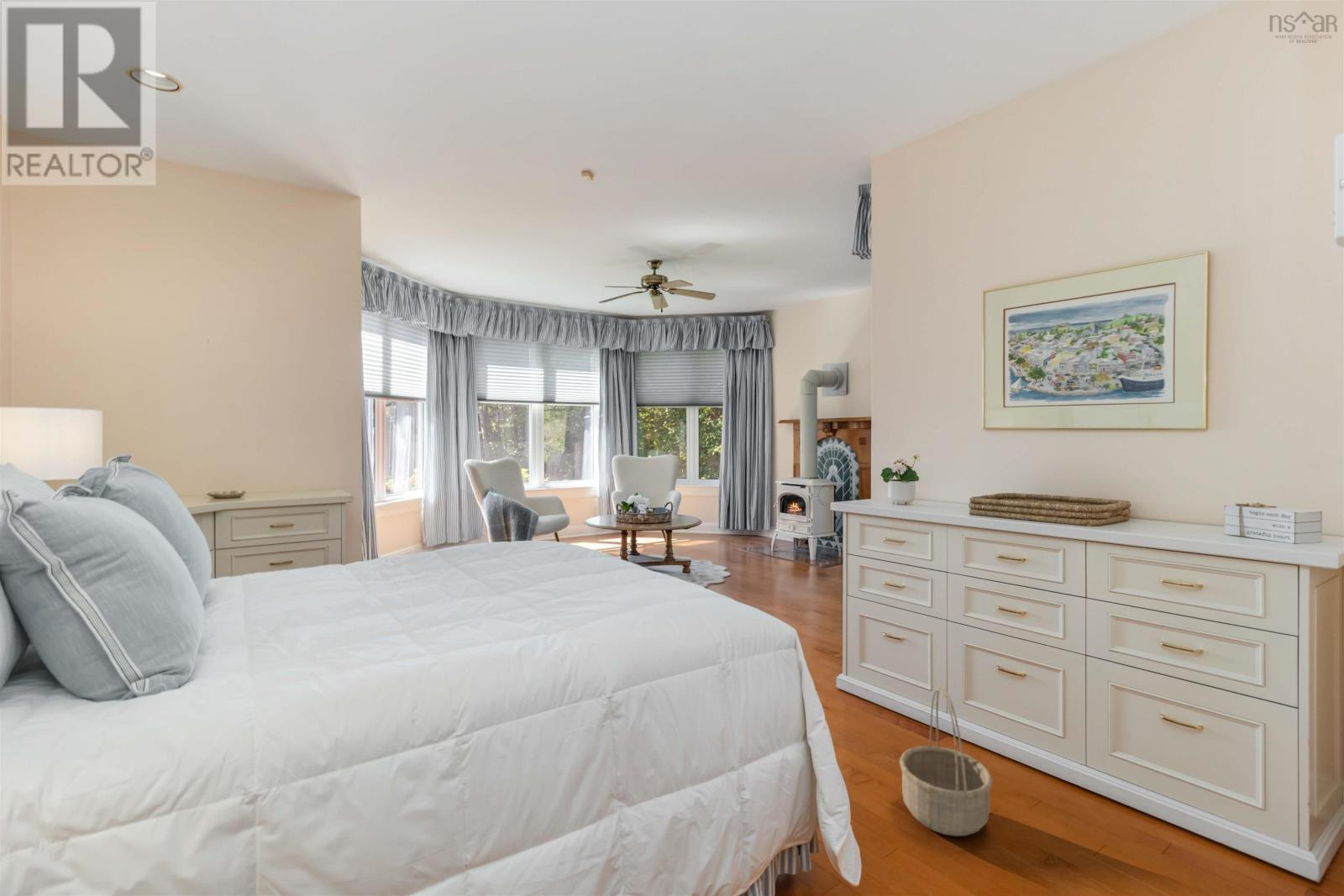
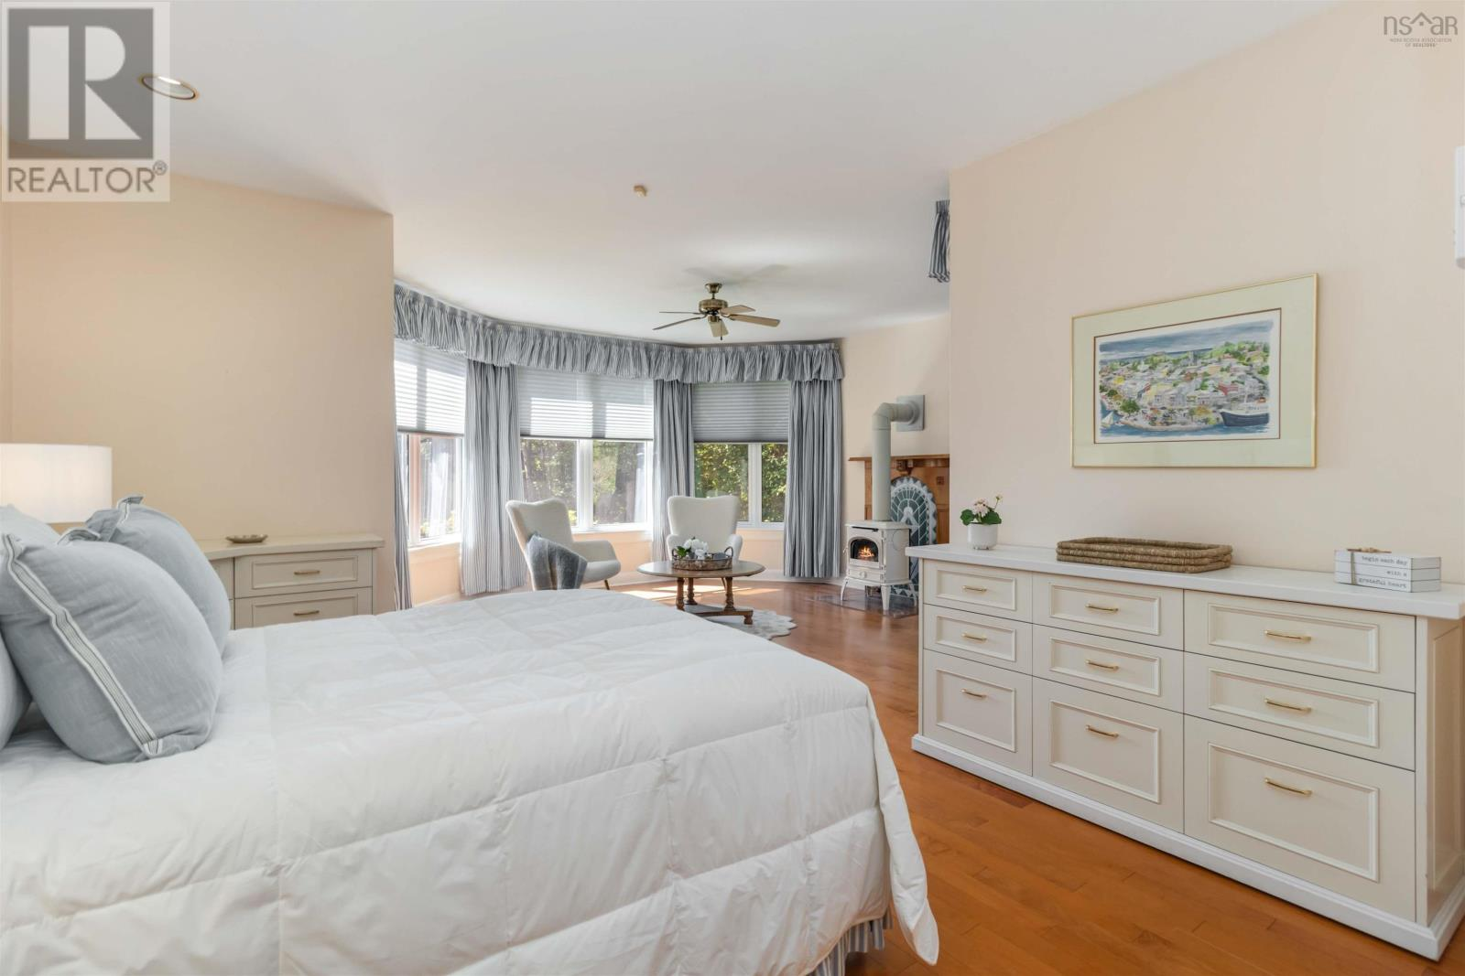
- basket [899,685,994,837]
